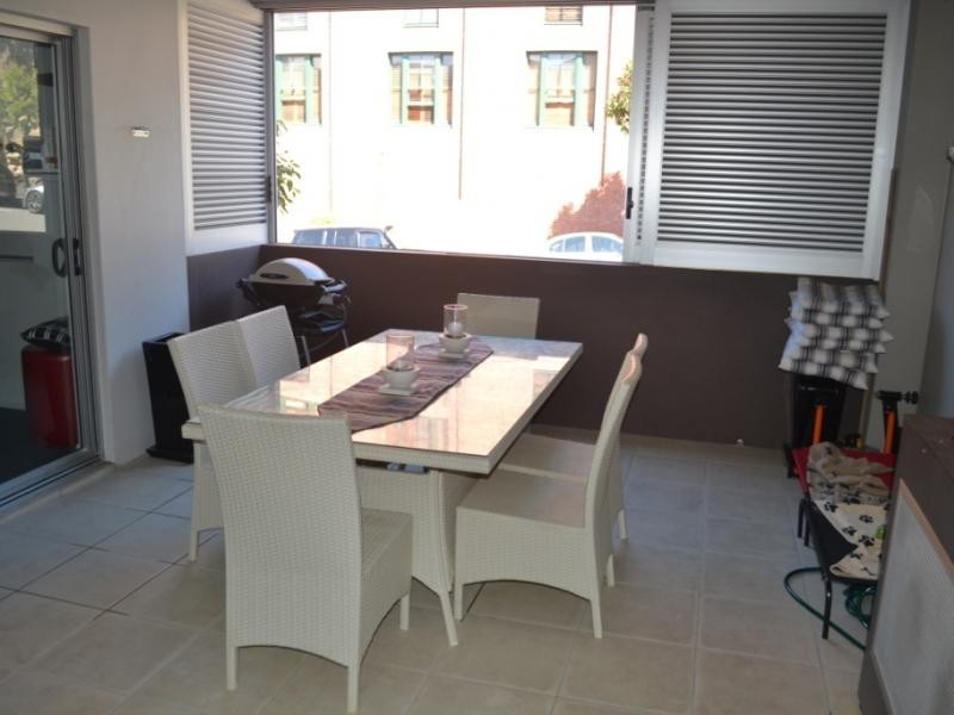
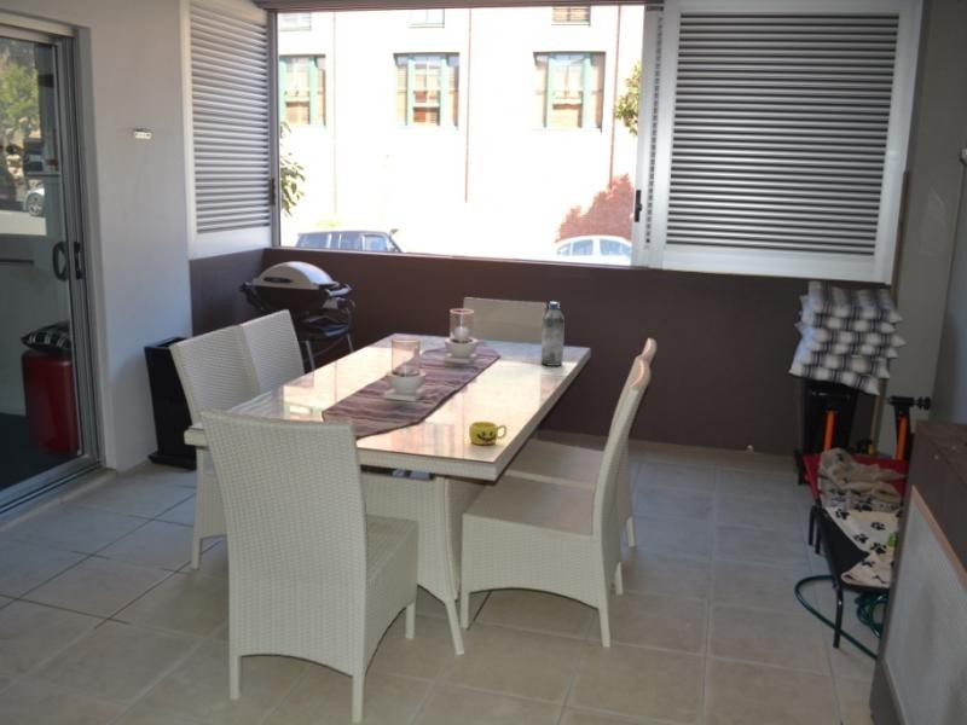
+ cup [468,420,508,446]
+ water bottle [540,301,566,367]
